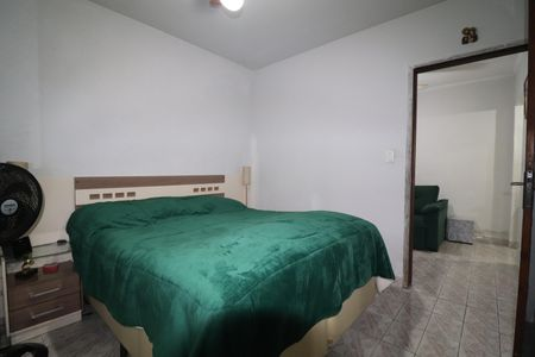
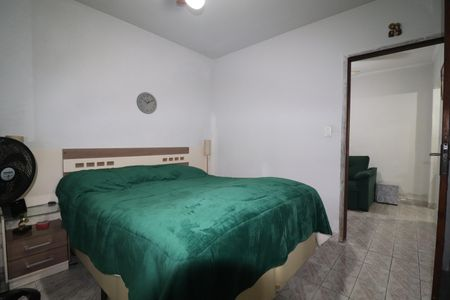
+ wall clock [136,91,158,115]
